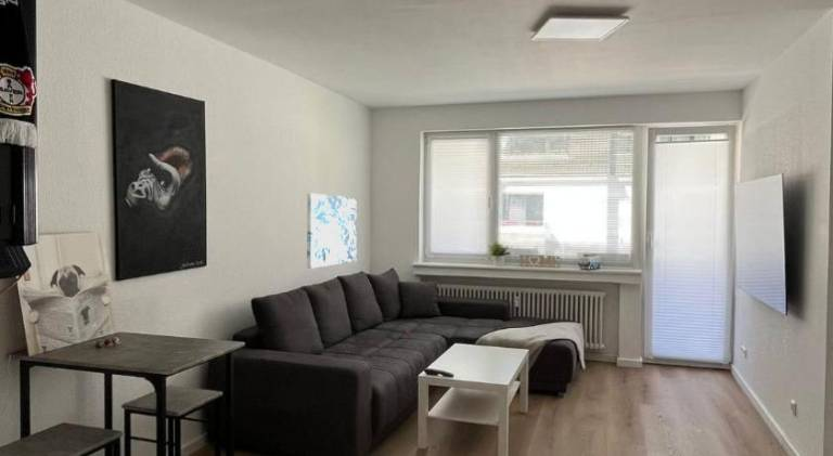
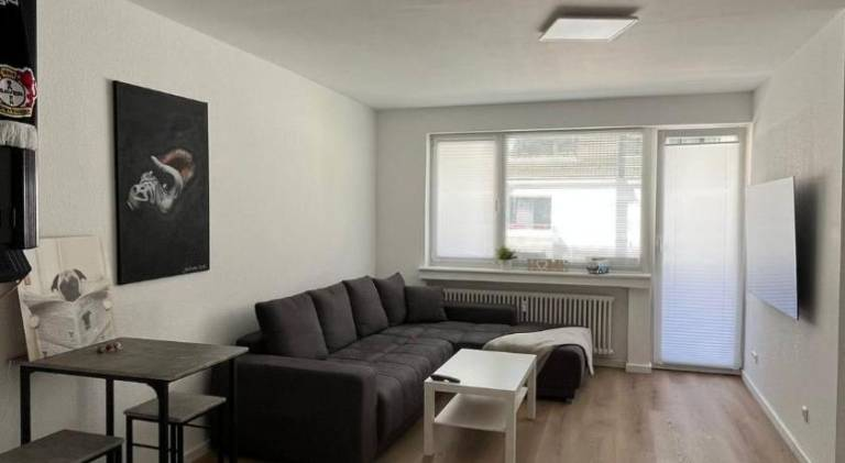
- wall art [306,193,358,270]
